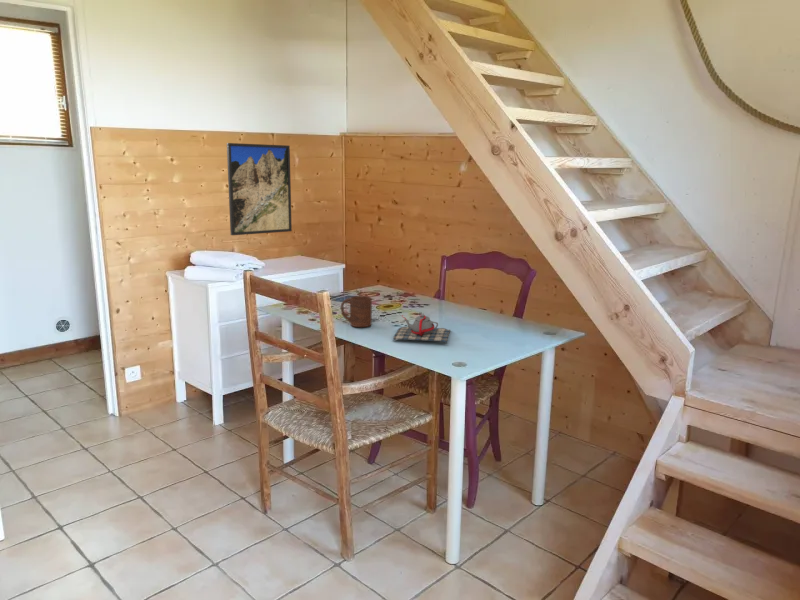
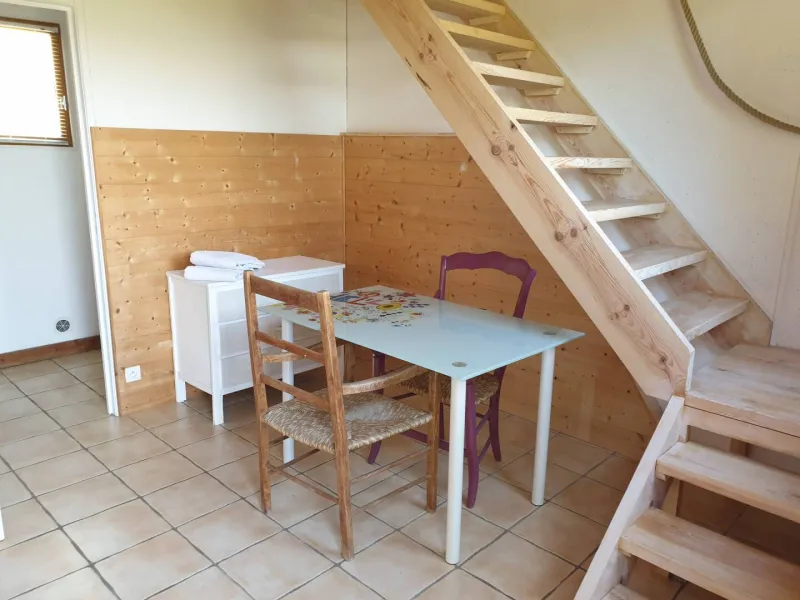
- cup [340,295,373,328]
- teapot [392,313,451,344]
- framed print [226,142,293,236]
